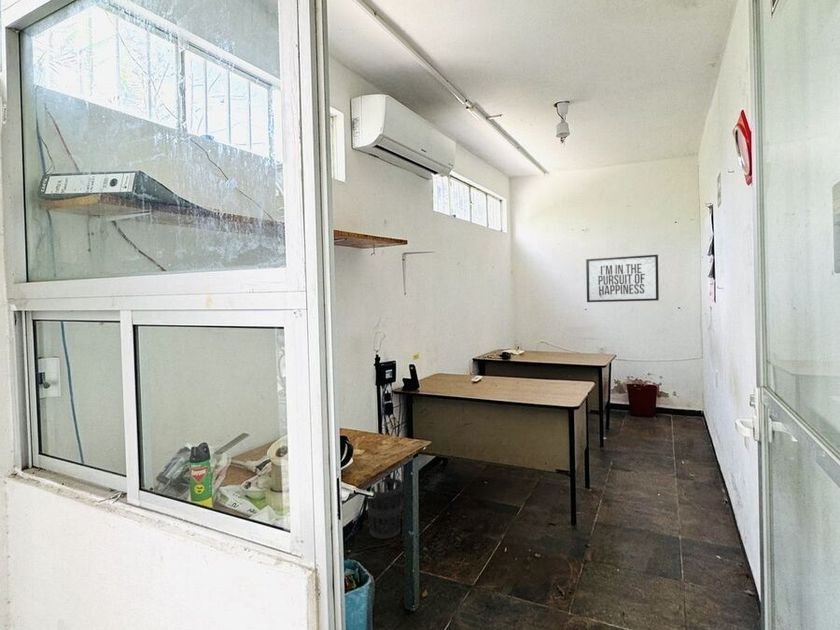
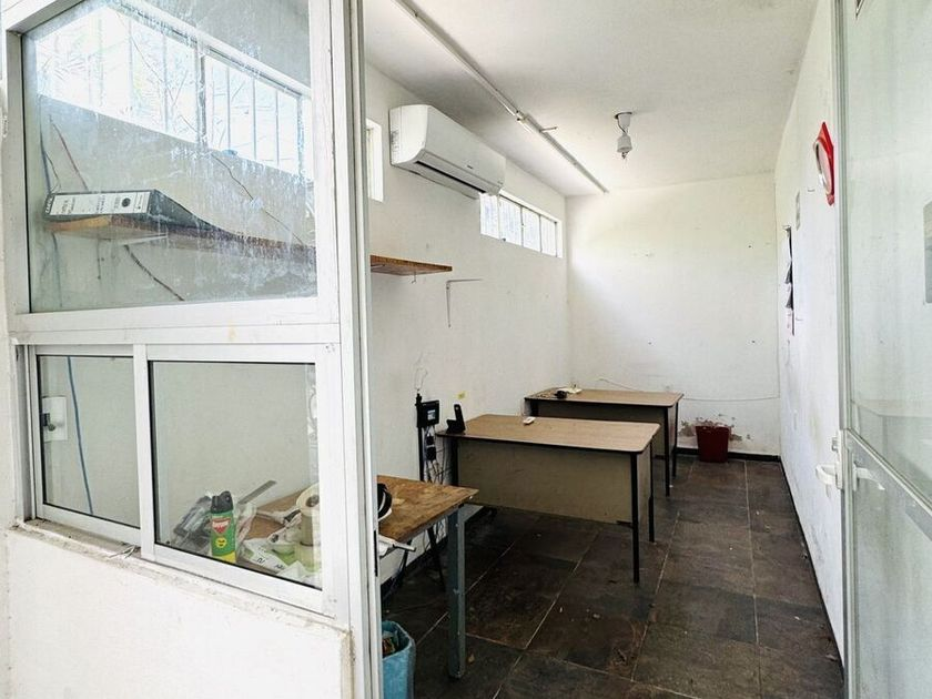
- wastebasket [365,477,404,540]
- mirror [585,254,660,303]
